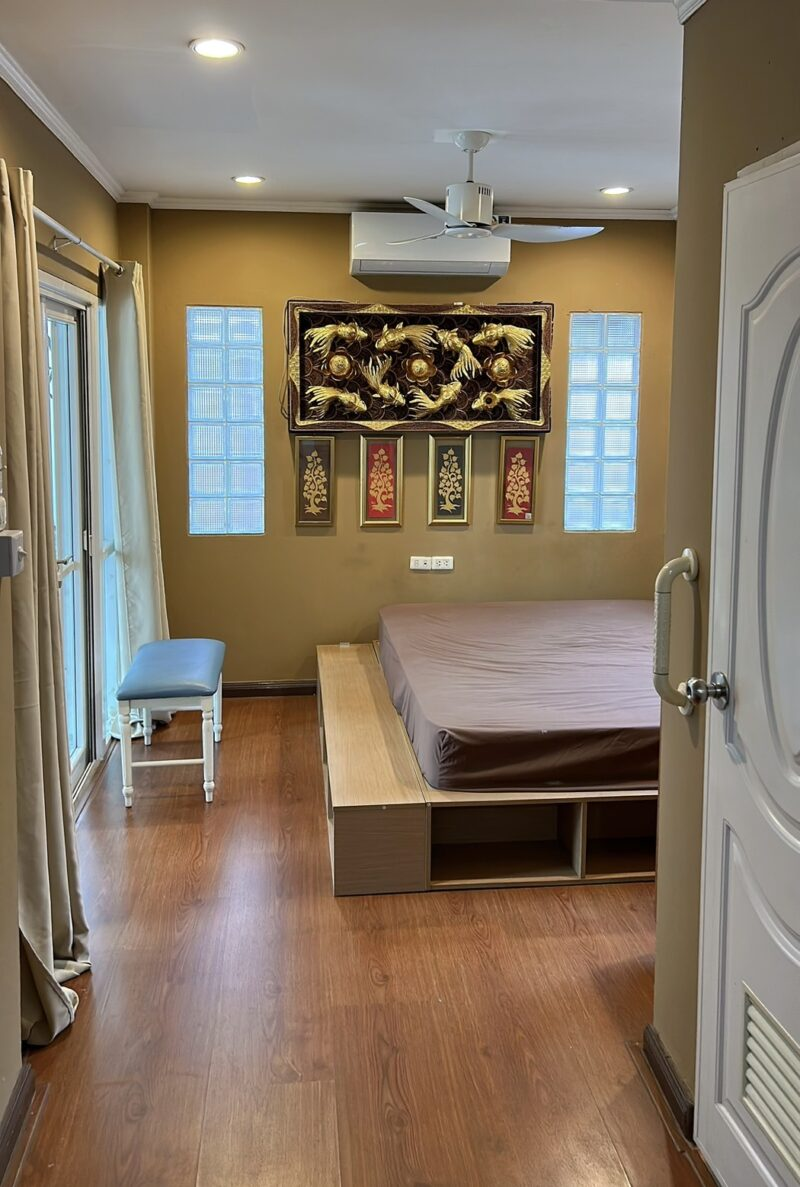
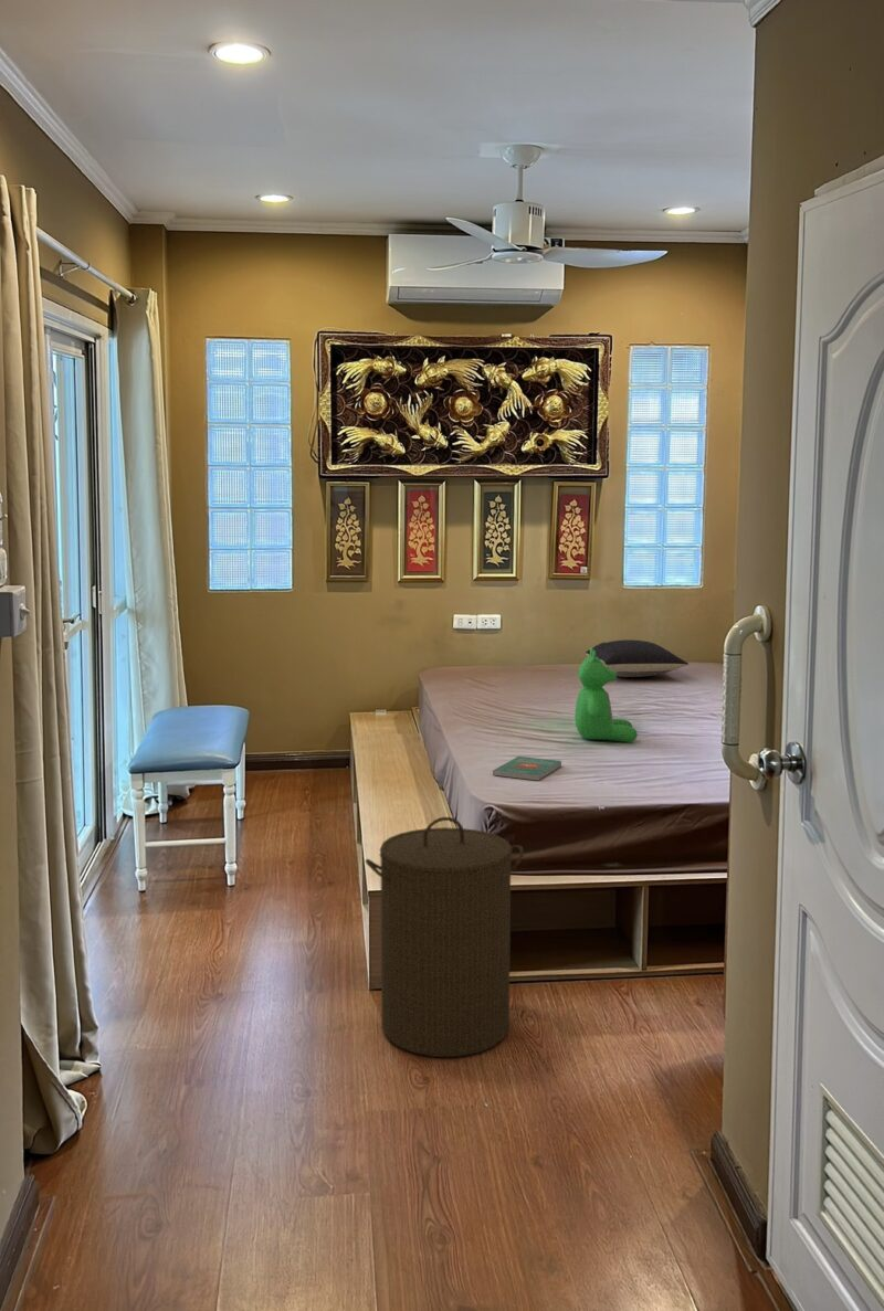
+ teddy bear [575,646,639,742]
+ laundry hamper [365,816,525,1058]
+ pillow [585,638,690,678]
+ book [492,755,562,782]
